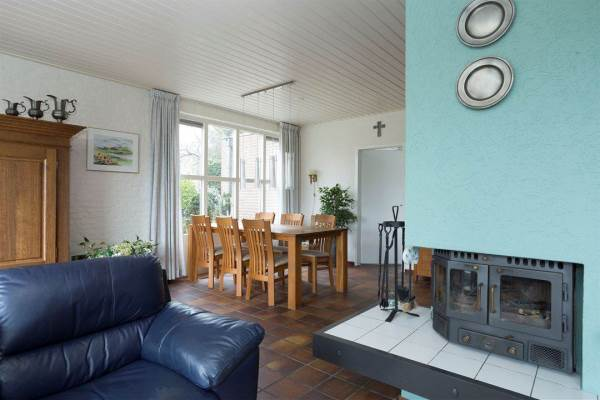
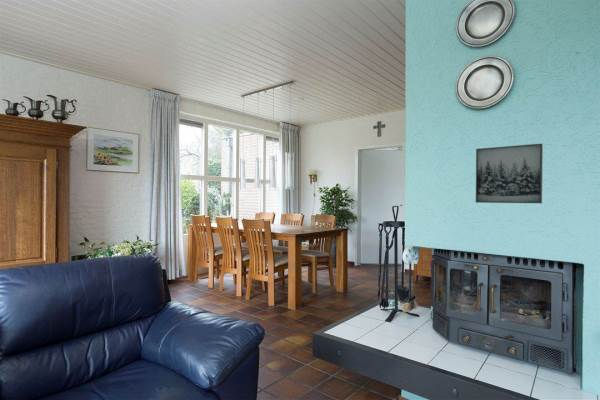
+ wall art [475,143,544,204]
